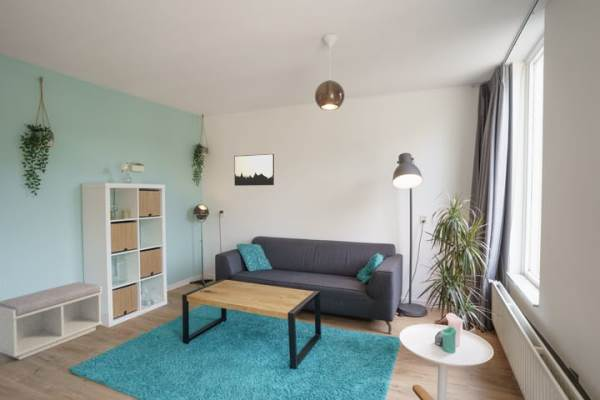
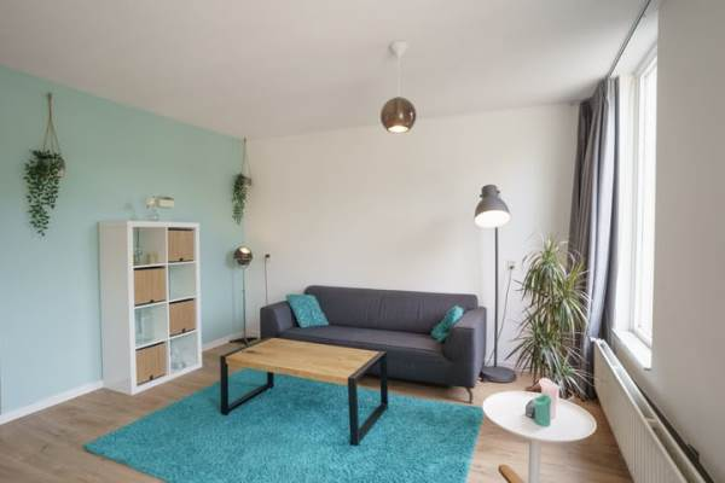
- wall art [233,153,275,187]
- bench [0,281,103,361]
